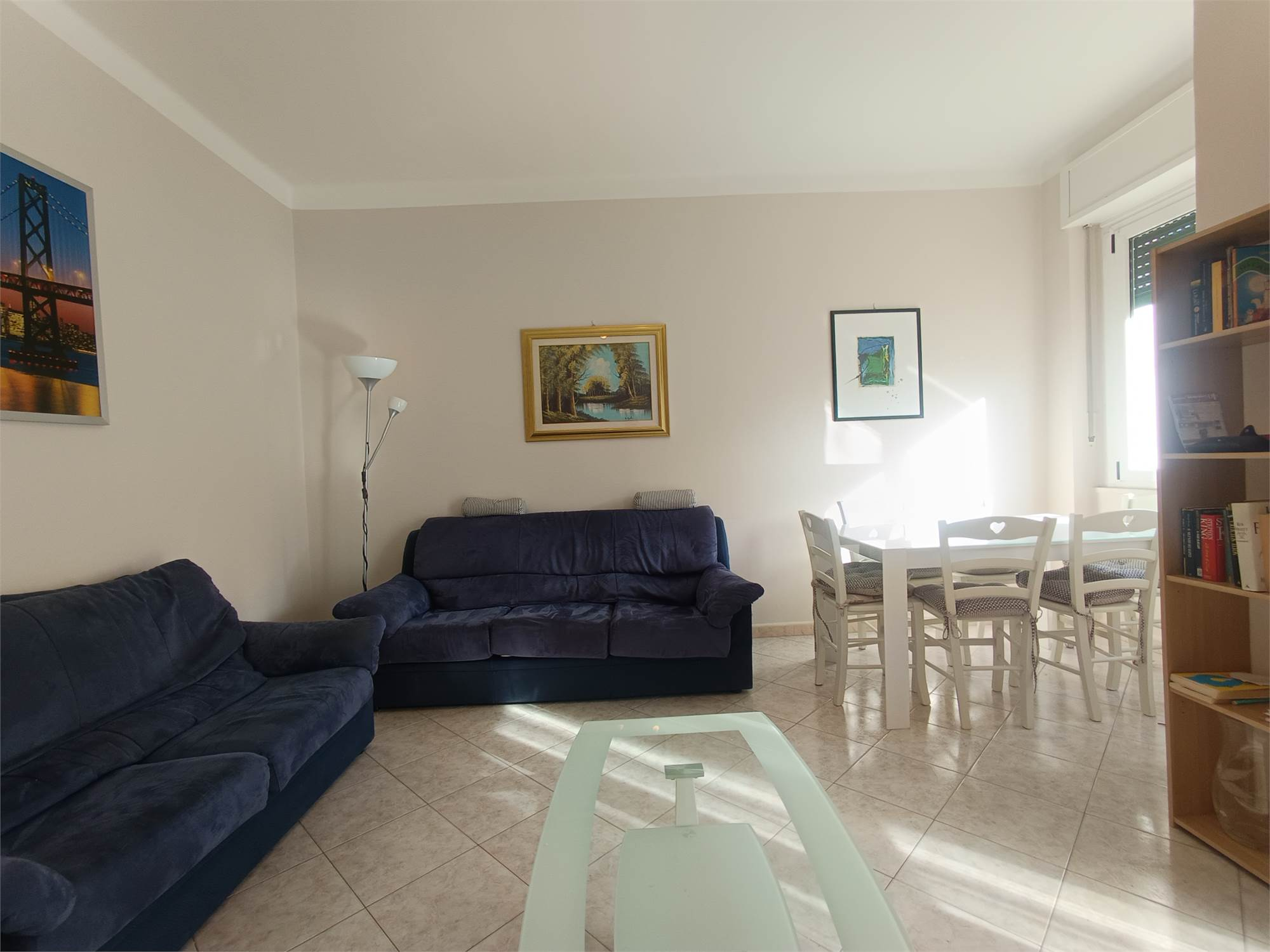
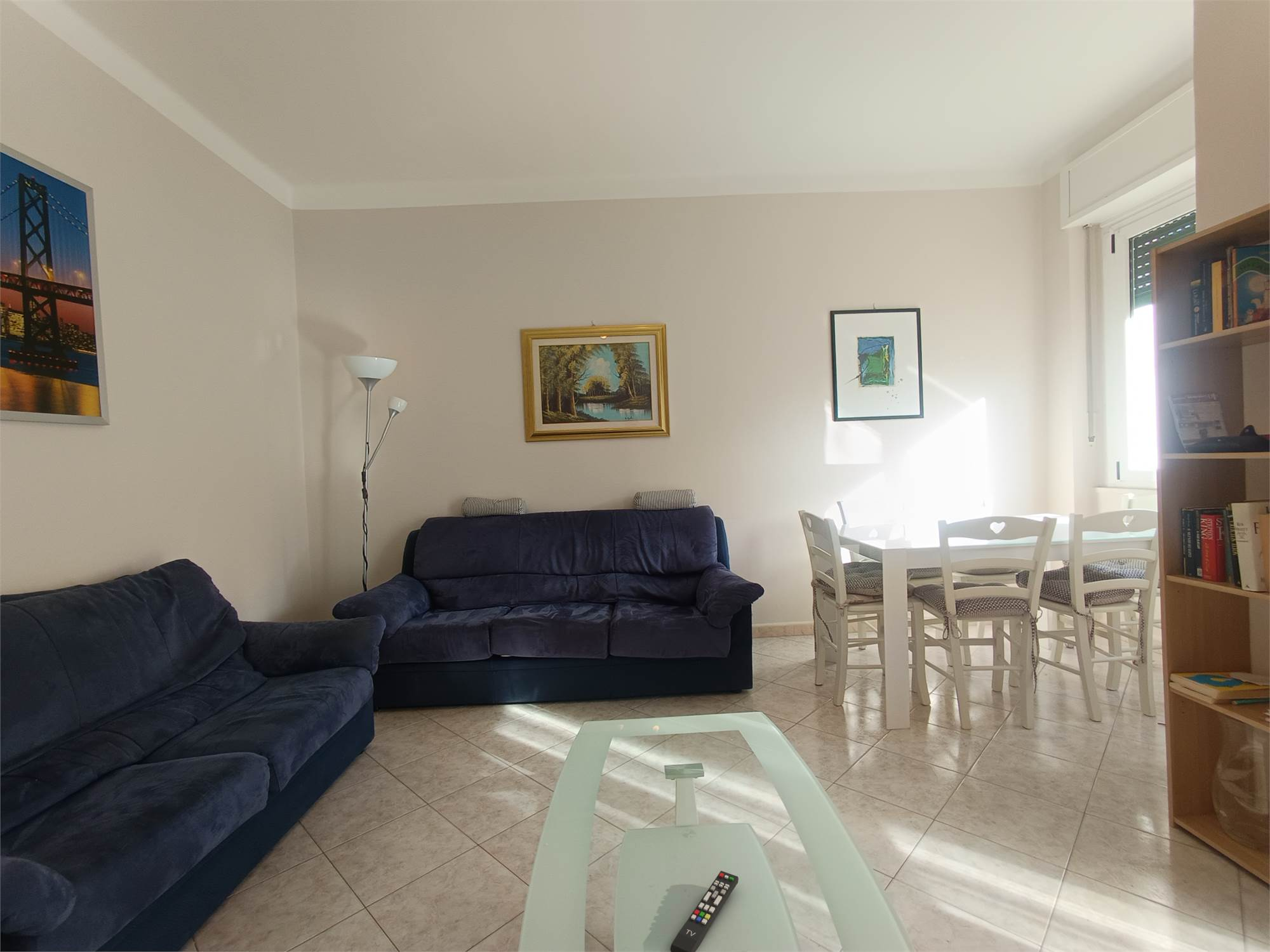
+ remote control [669,870,739,952]
